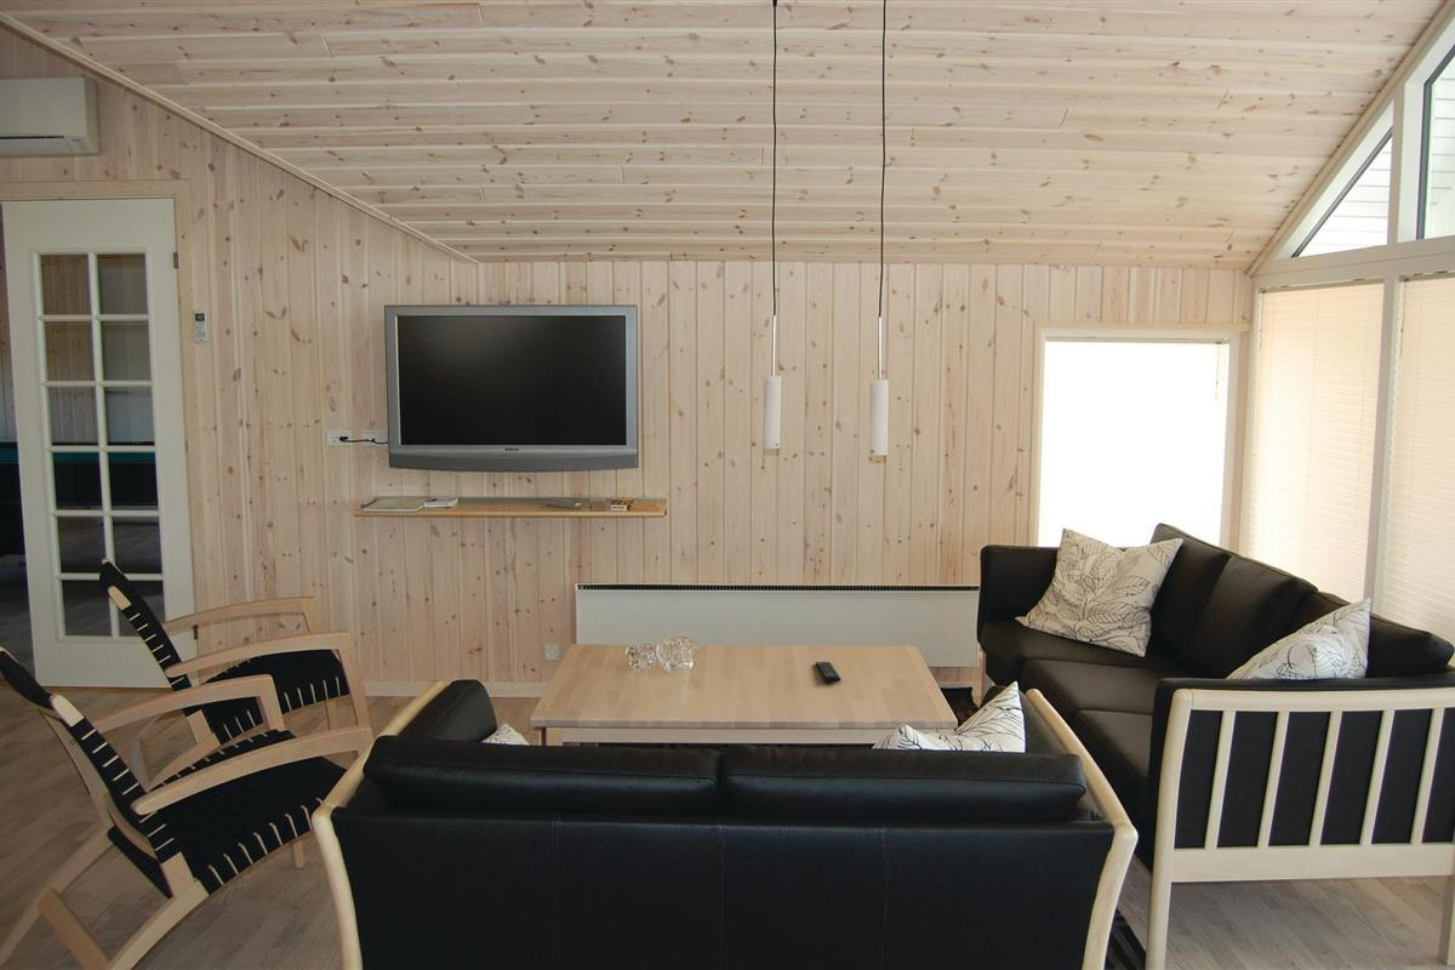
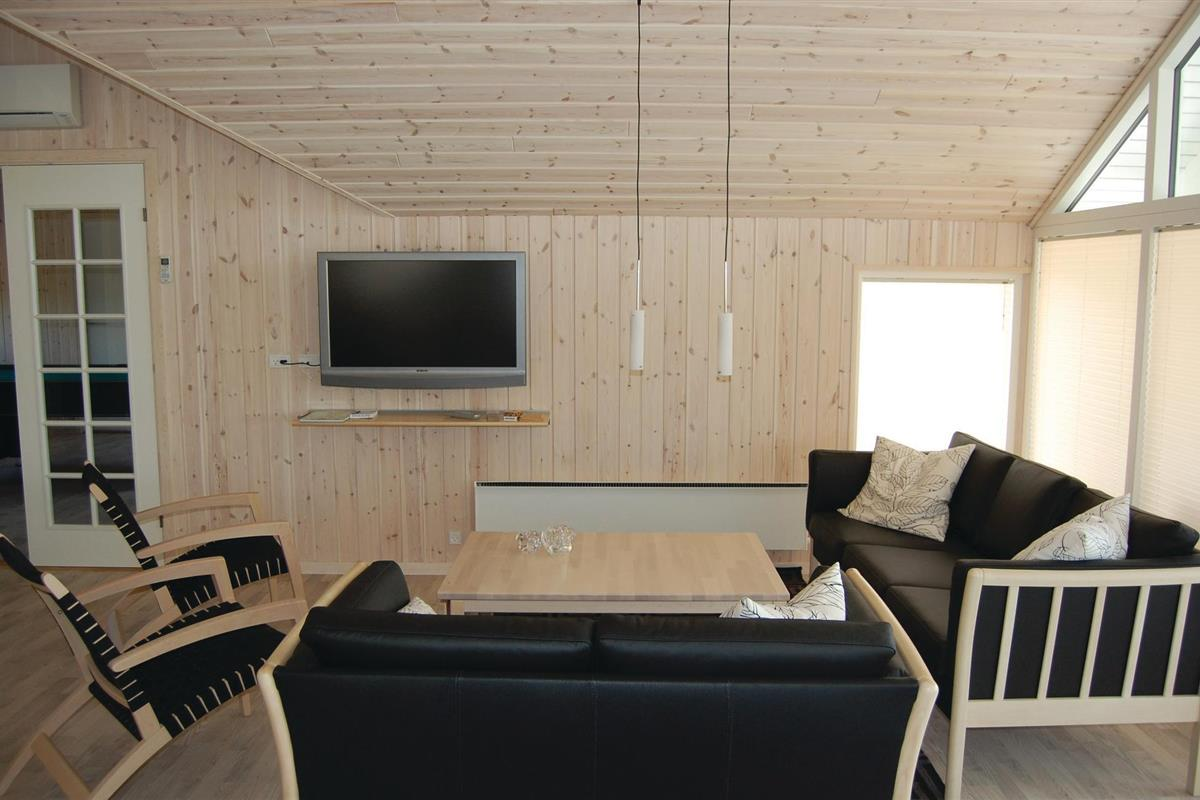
- remote control [815,661,841,684]
